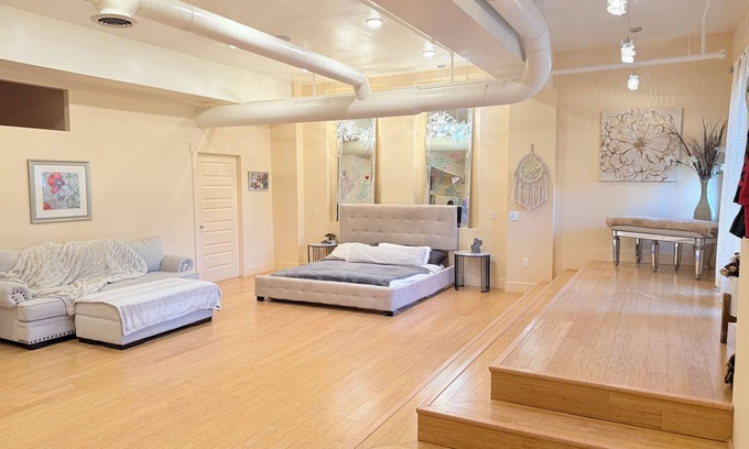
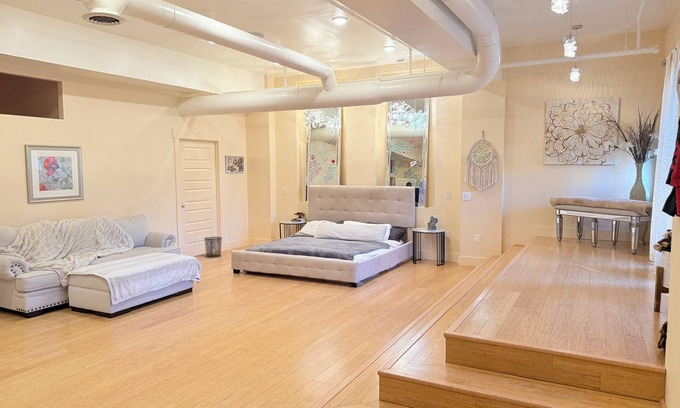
+ waste bin [203,236,223,259]
